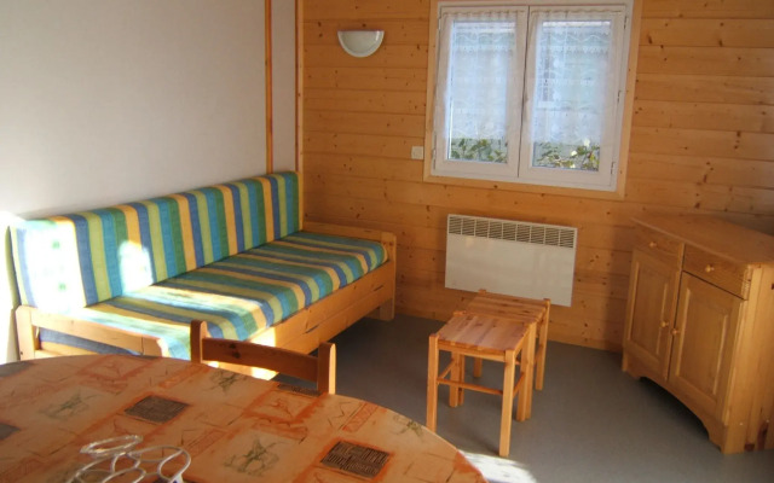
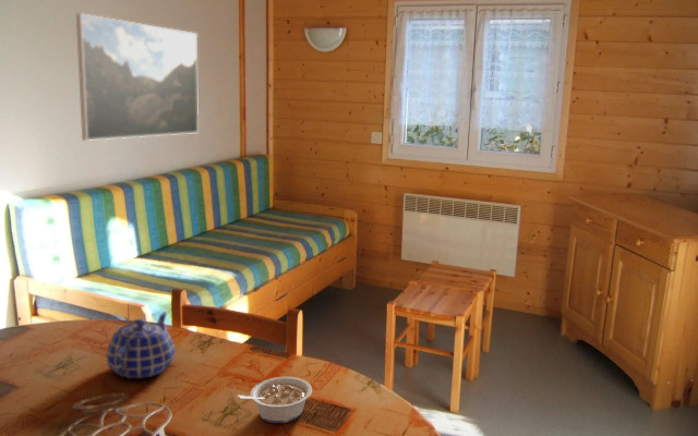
+ legume [237,376,313,424]
+ teapot [105,311,177,379]
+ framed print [75,13,200,142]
